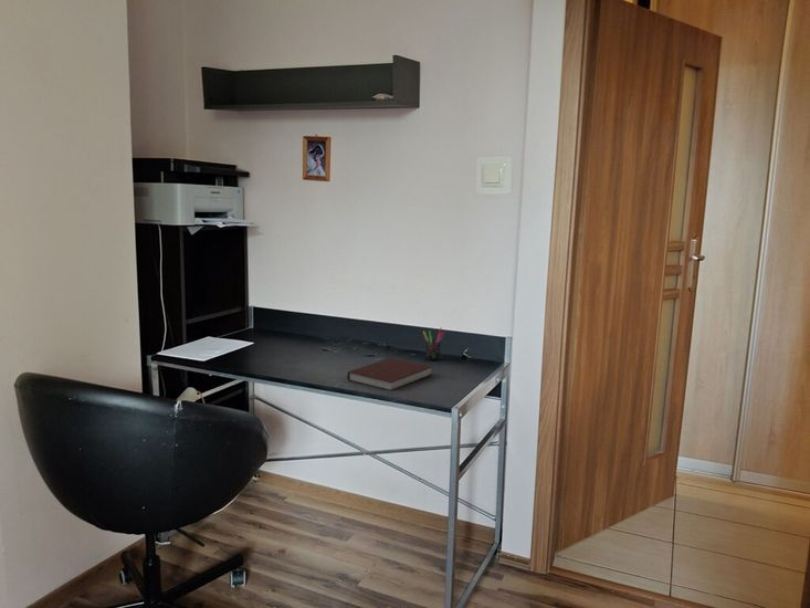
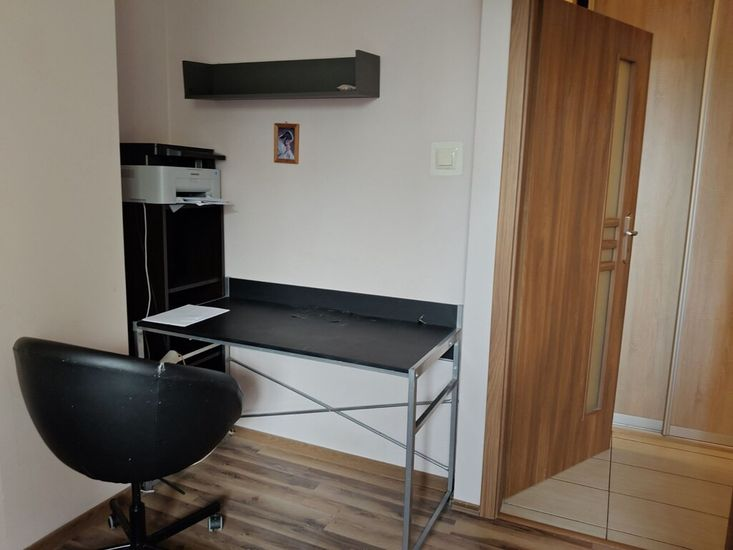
- pen holder [422,326,446,361]
- notebook [346,357,433,392]
